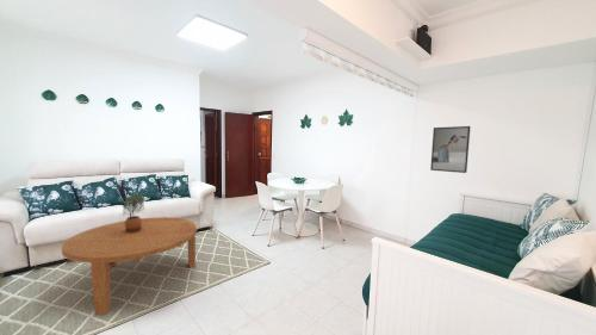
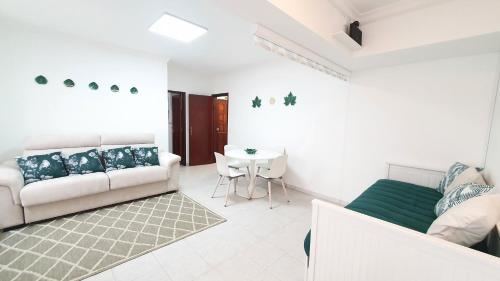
- potted plant [122,193,145,232]
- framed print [429,125,472,174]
- coffee table [61,216,198,316]
